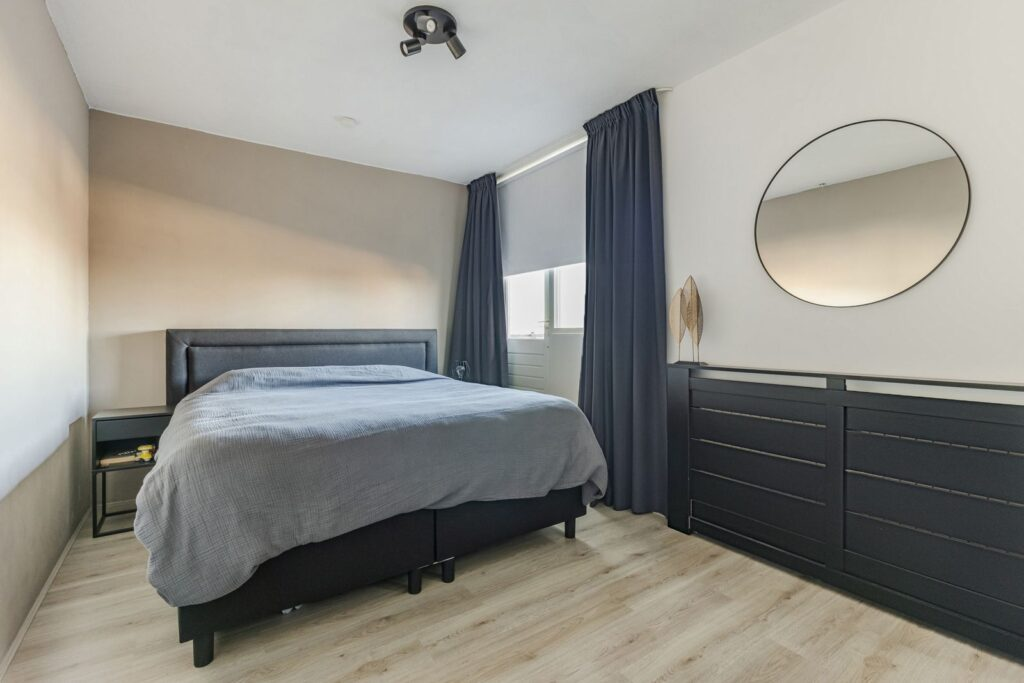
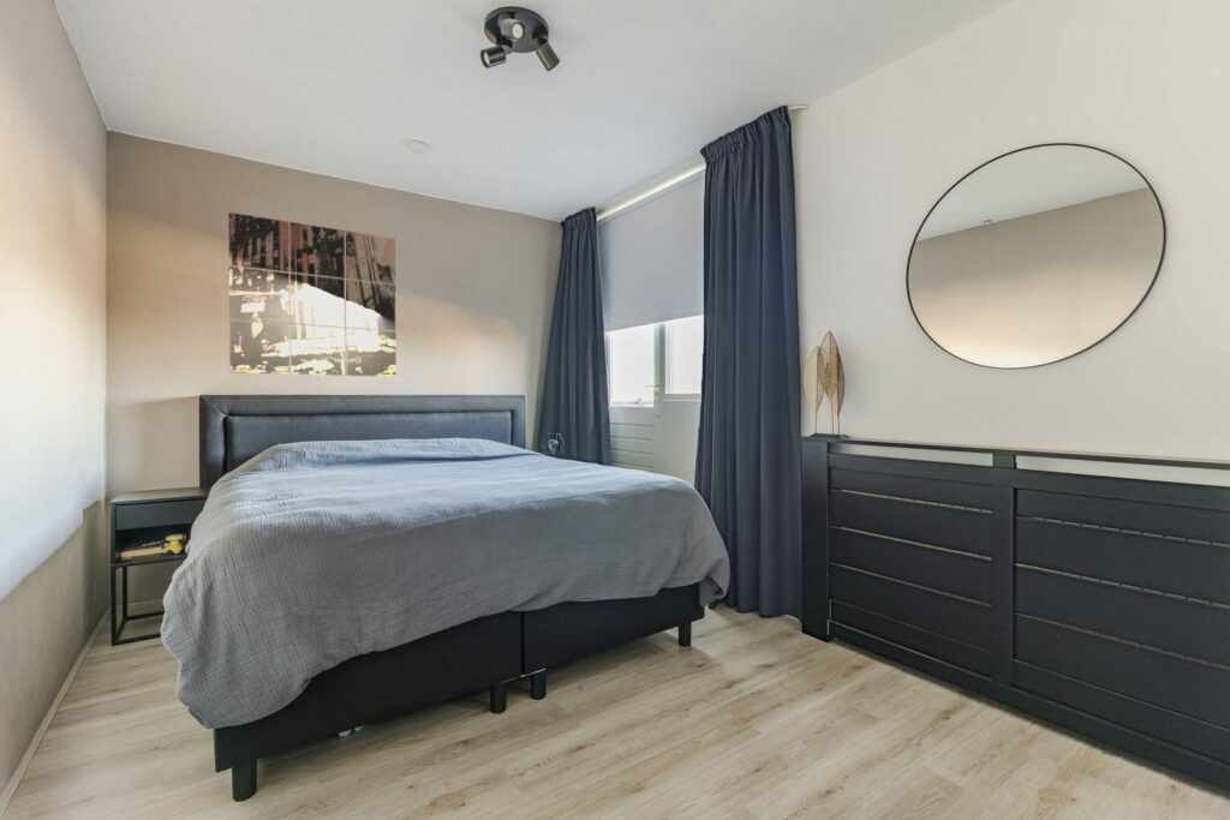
+ wall art [227,211,398,378]
